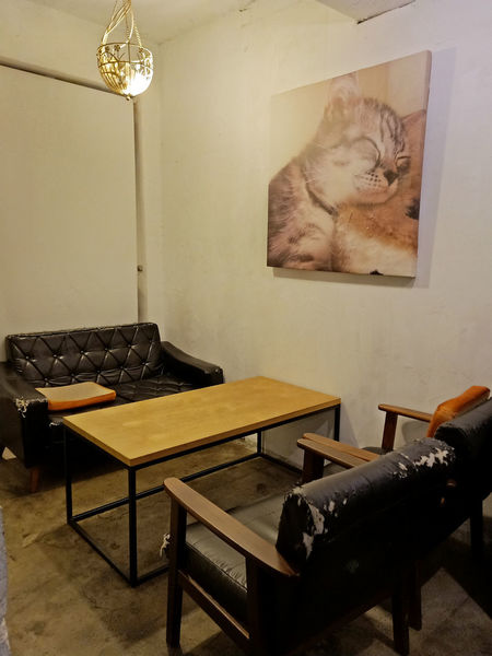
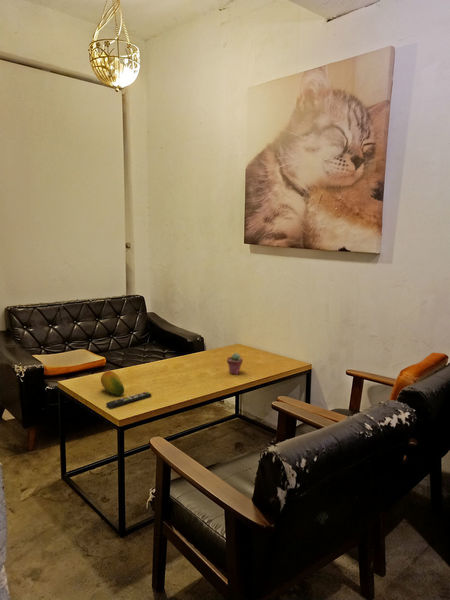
+ fruit [100,370,125,396]
+ potted succulent [226,352,244,375]
+ remote control [105,391,152,410]
